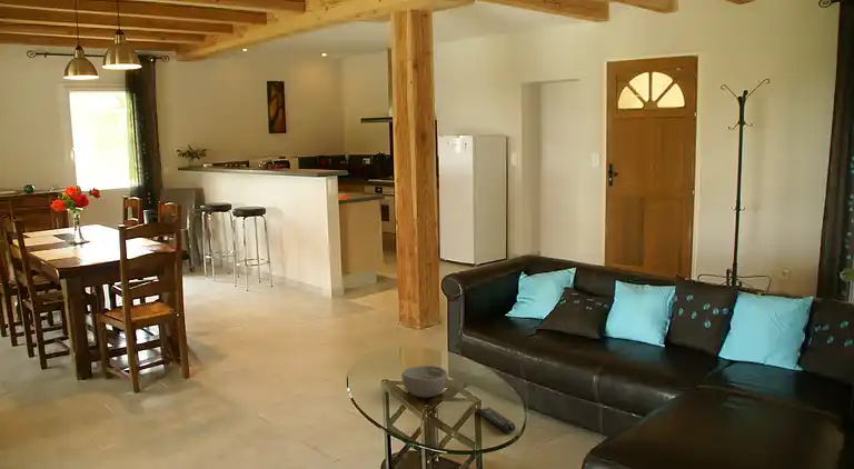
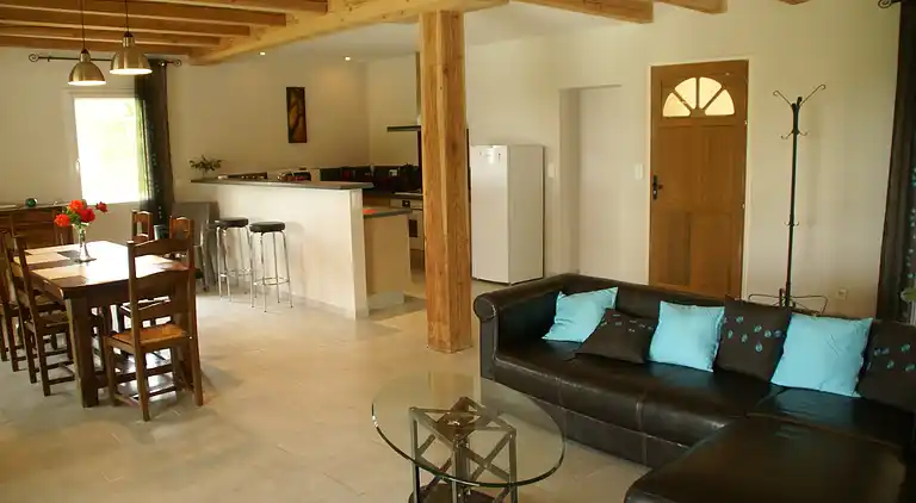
- remote control [476,407,516,433]
- bowl [400,365,448,399]
